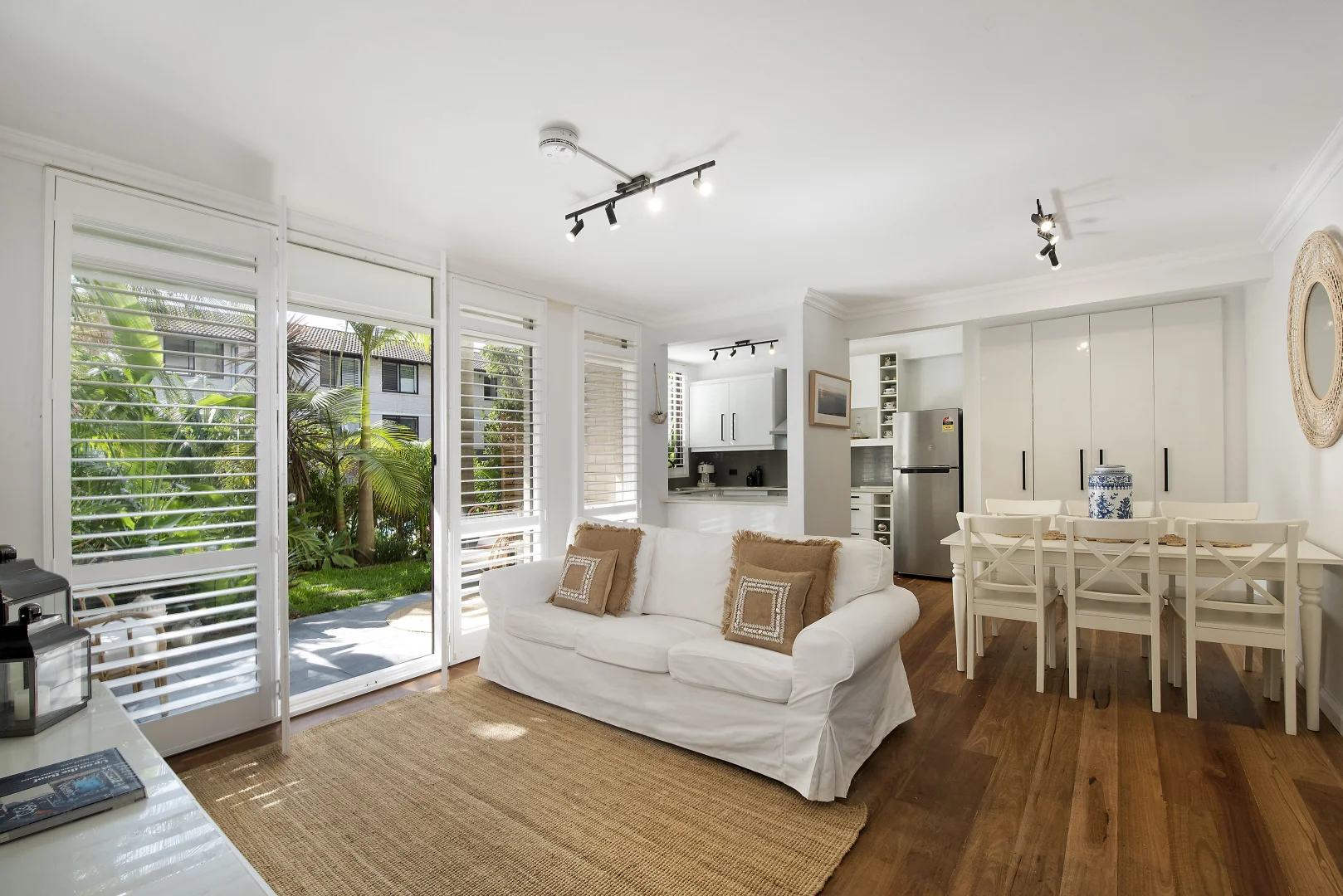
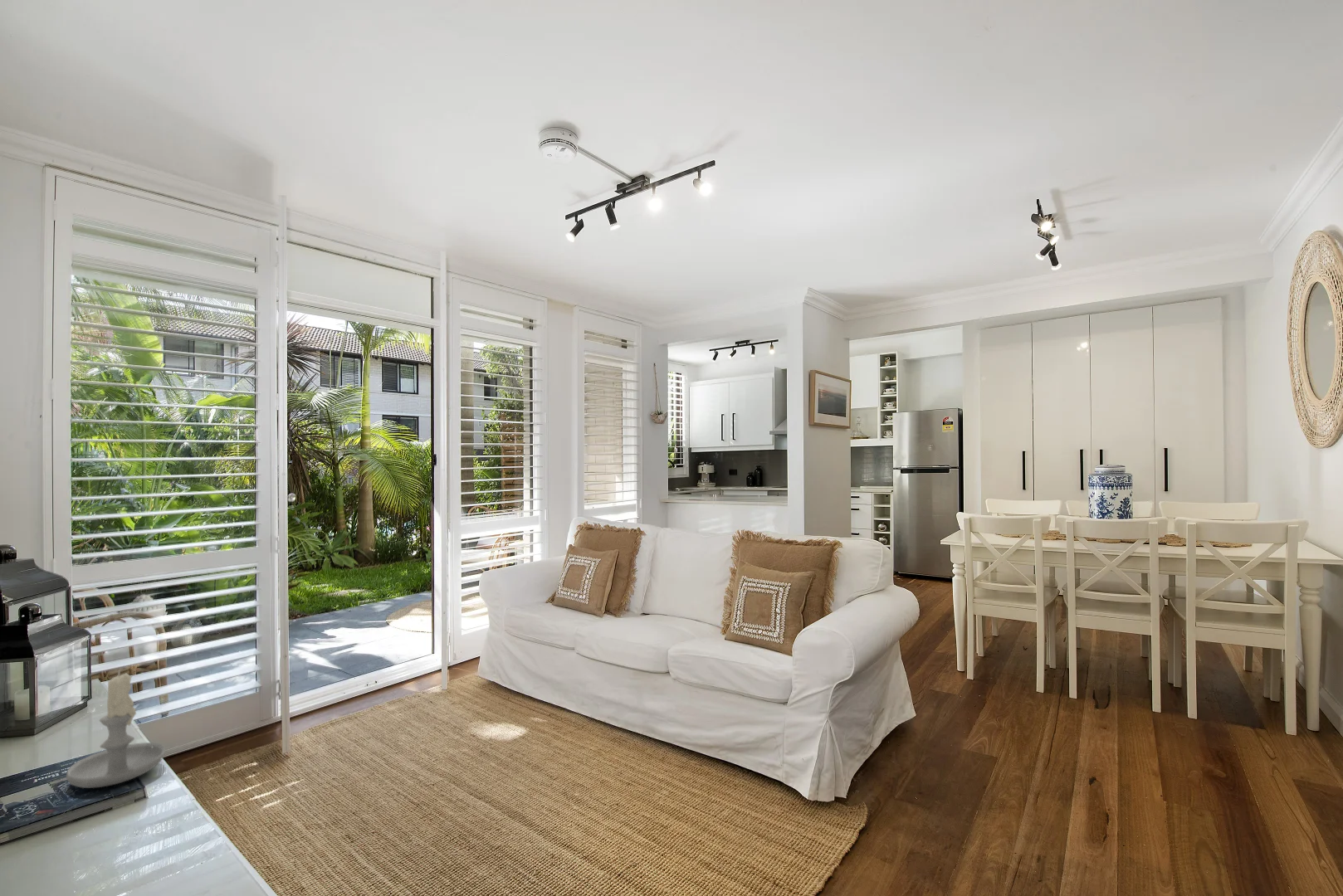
+ candle [65,670,165,789]
